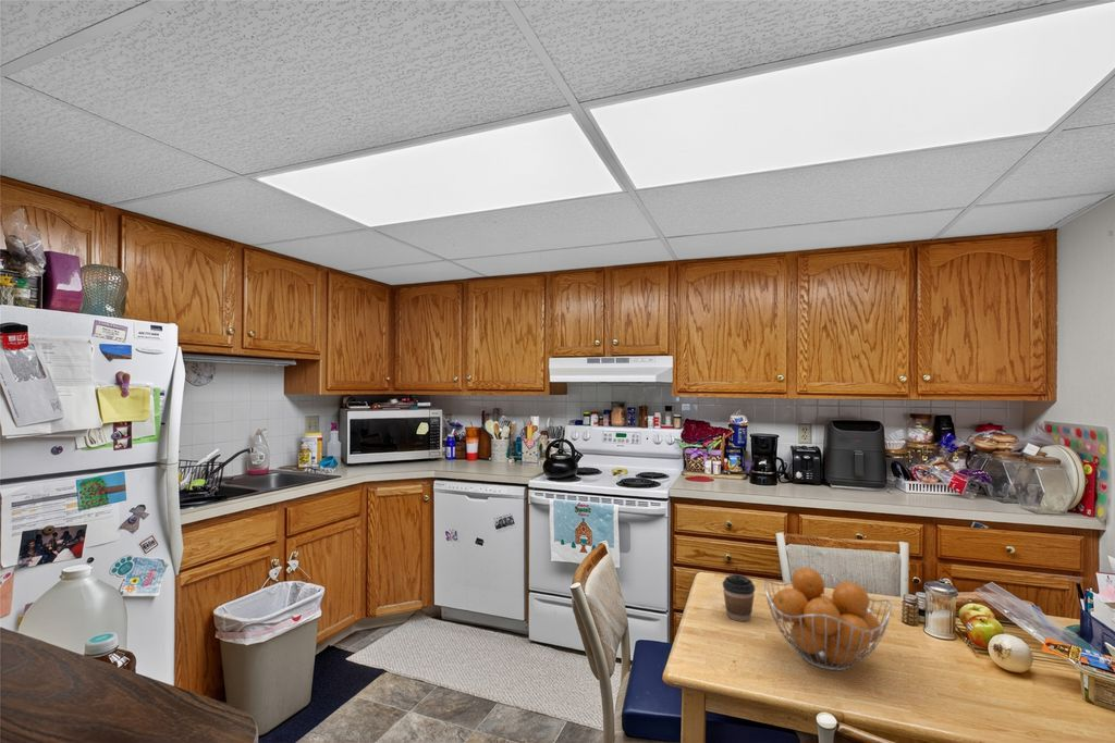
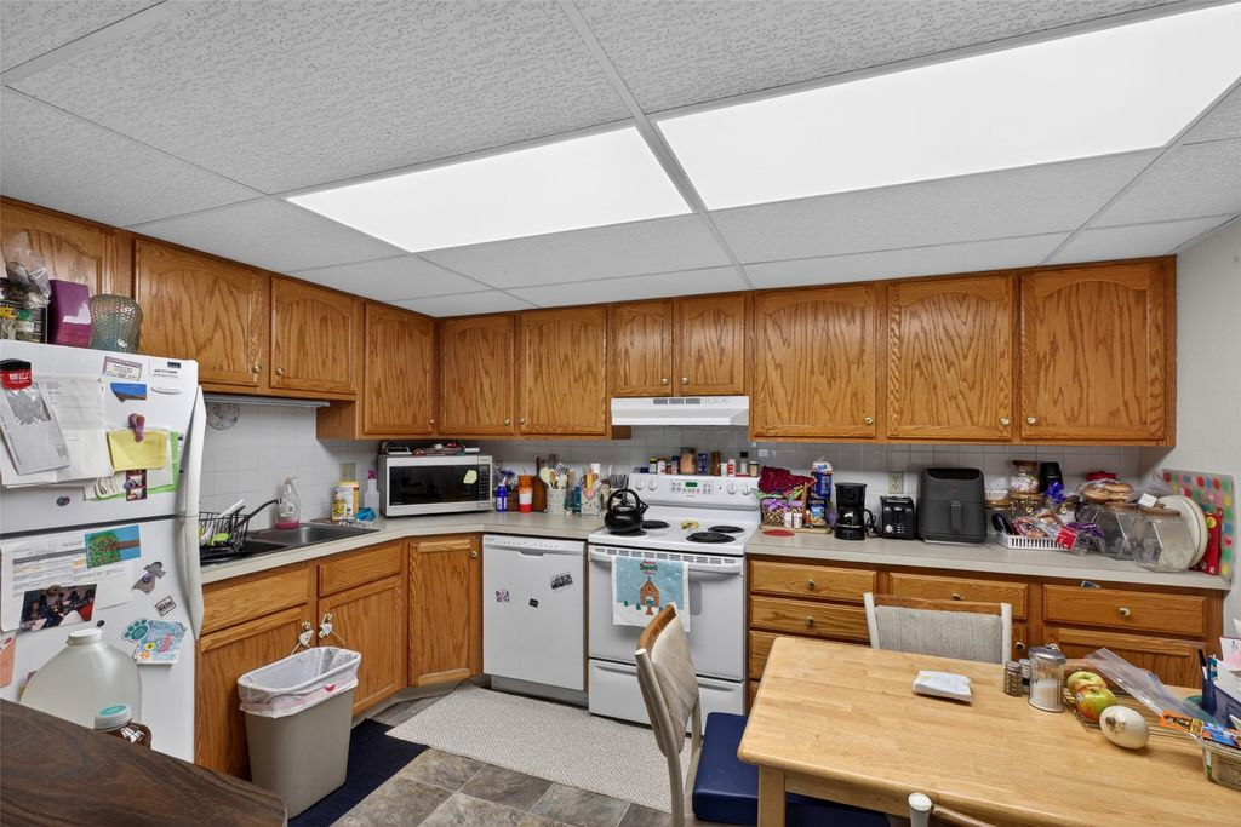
- coffee cup [722,573,756,622]
- fruit basket [763,567,893,672]
